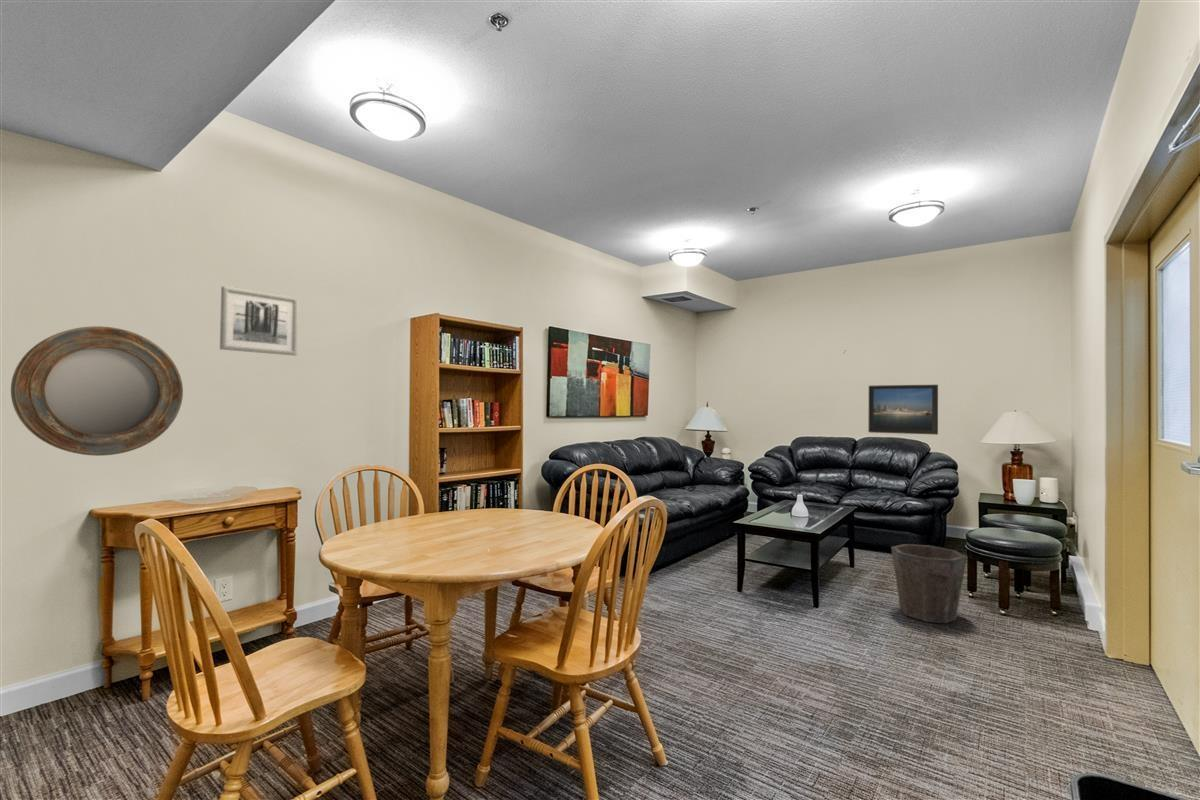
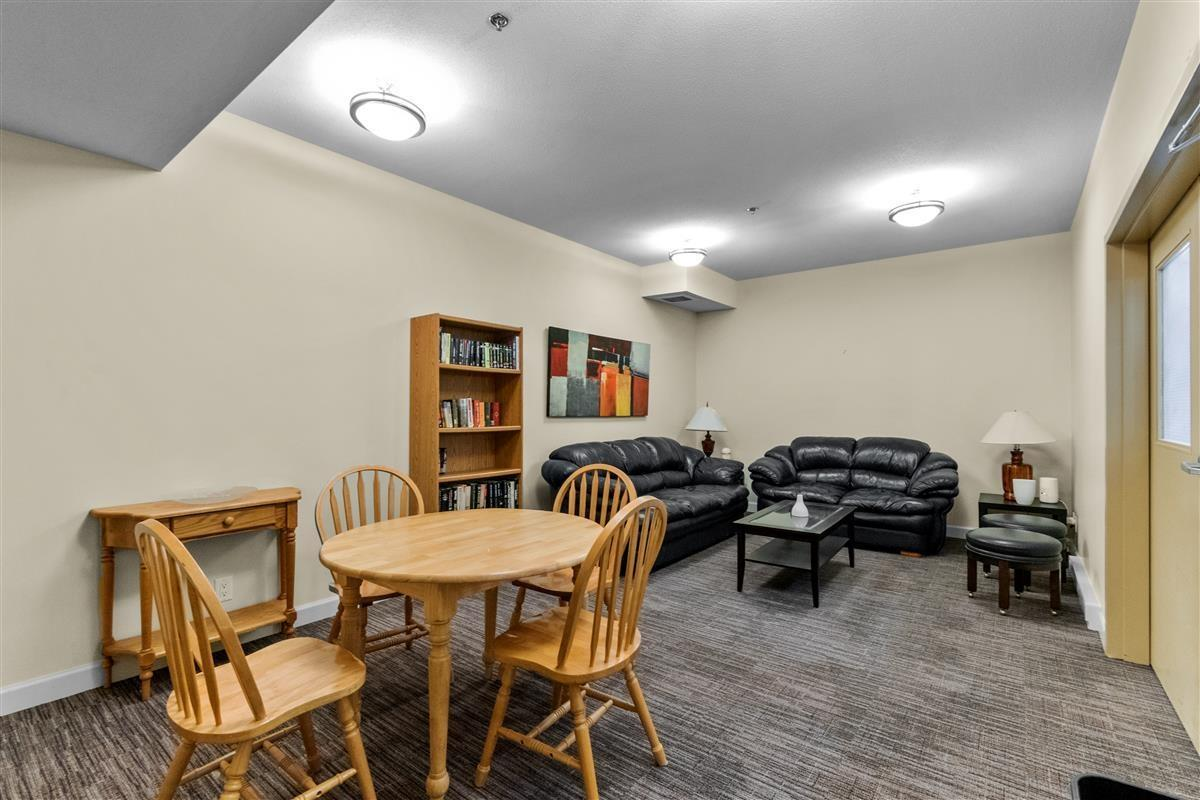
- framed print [867,384,939,436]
- wall art [219,285,300,357]
- waste bin [890,543,968,624]
- home mirror [10,325,184,457]
